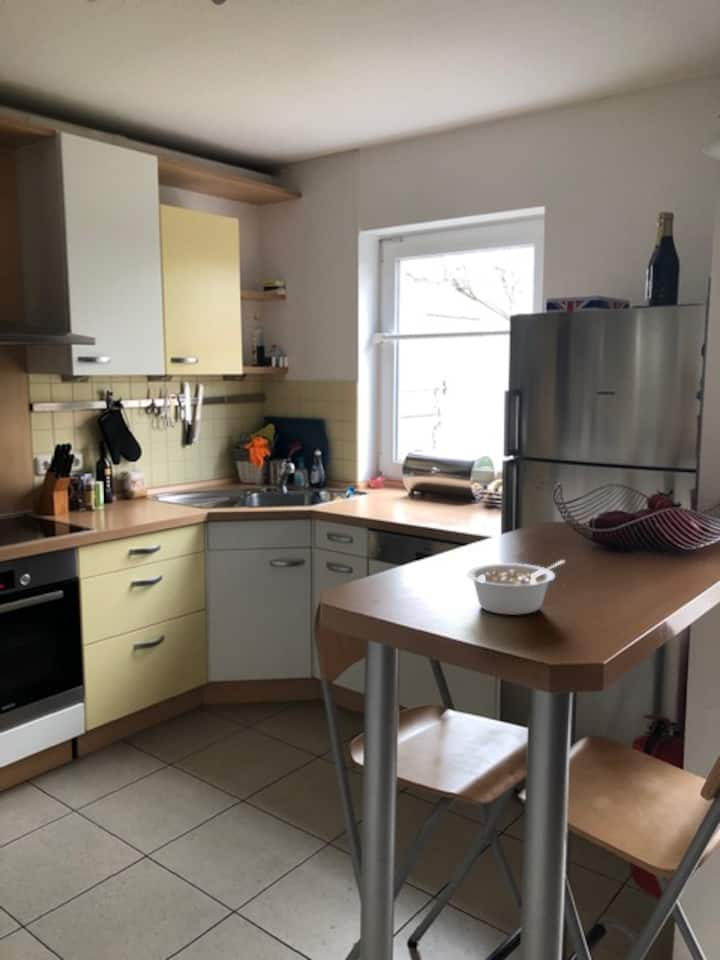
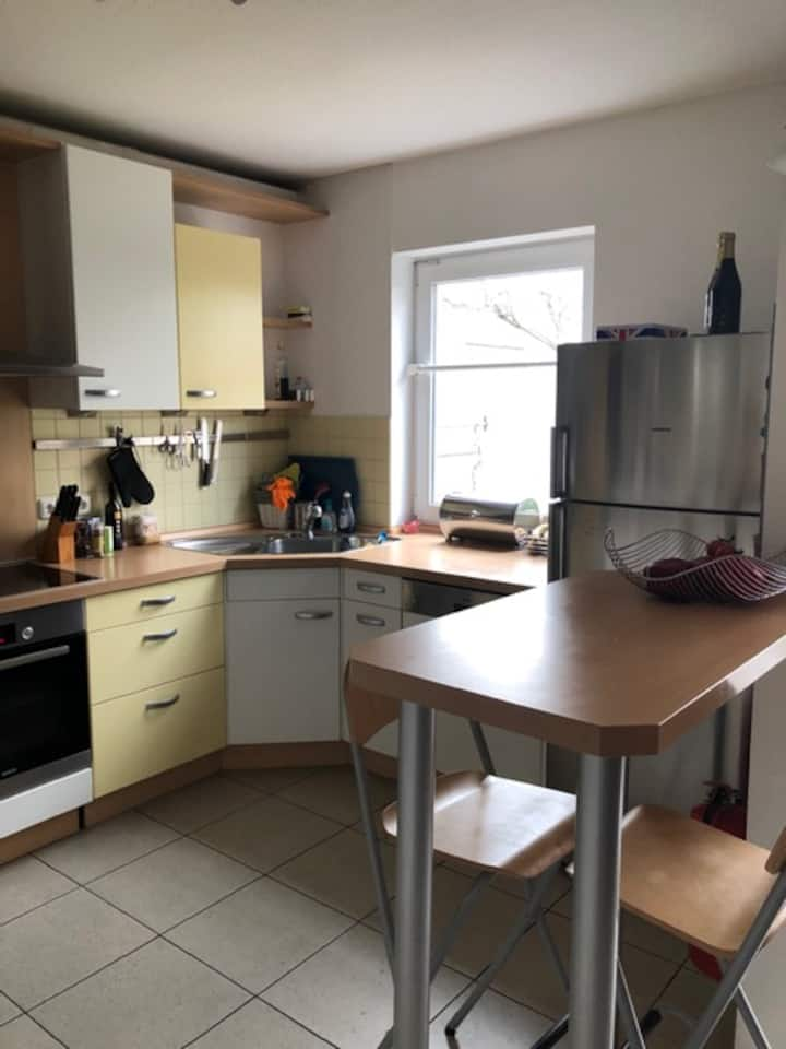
- legume [466,559,566,616]
